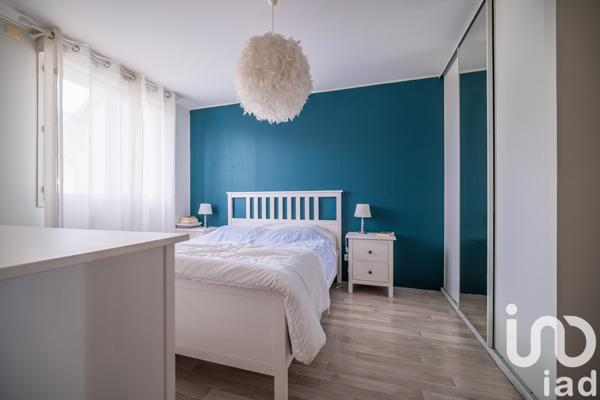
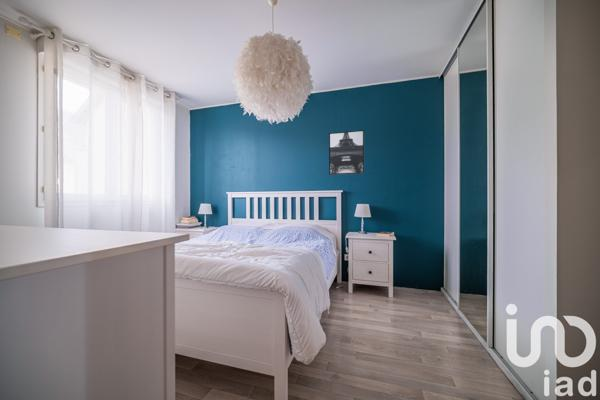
+ wall art [328,129,365,176]
